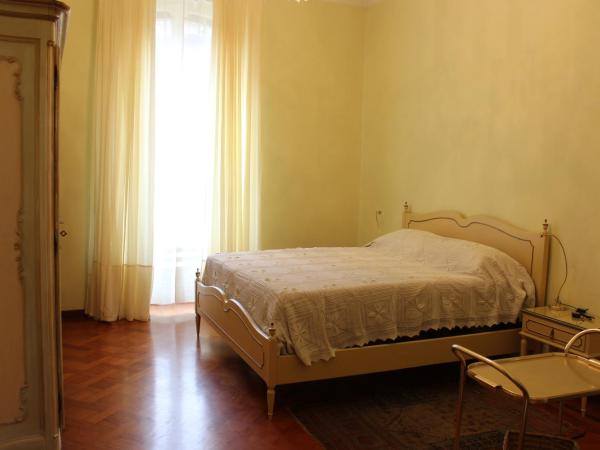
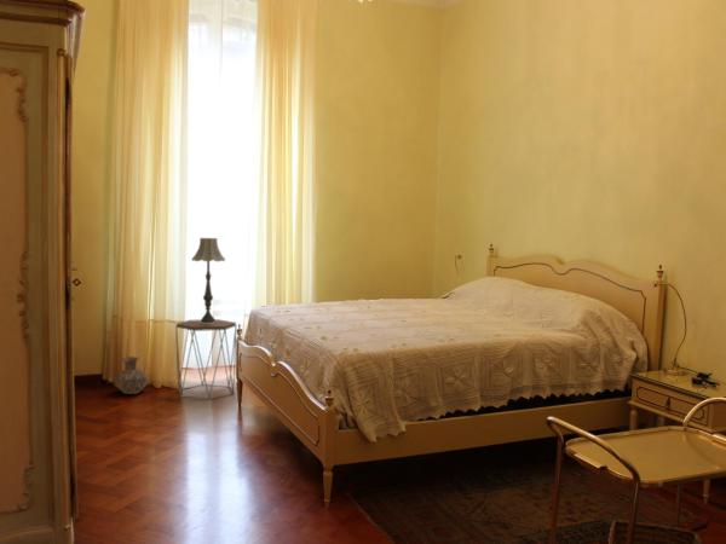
+ ceramic jug [114,355,149,395]
+ side table [174,318,237,401]
+ table lamp [190,237,226,323]
